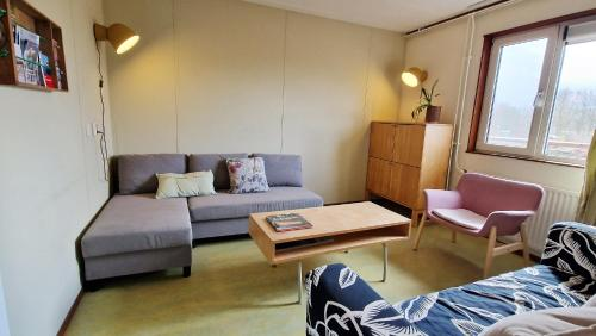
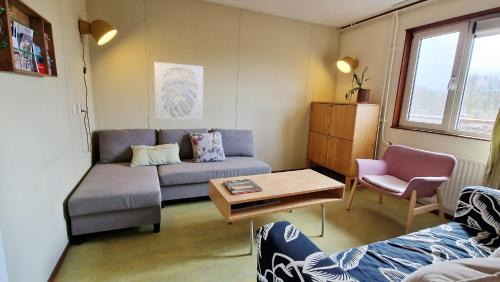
+ wall art [153,61,204,121]
